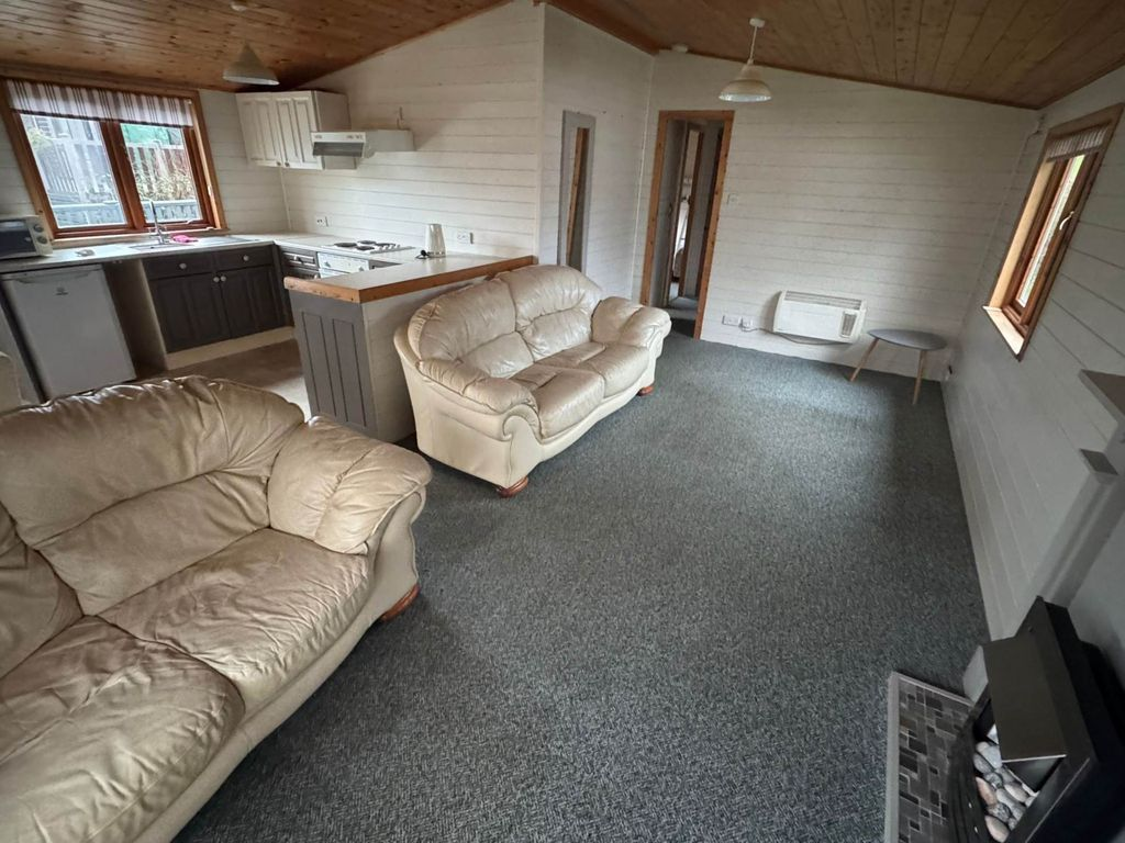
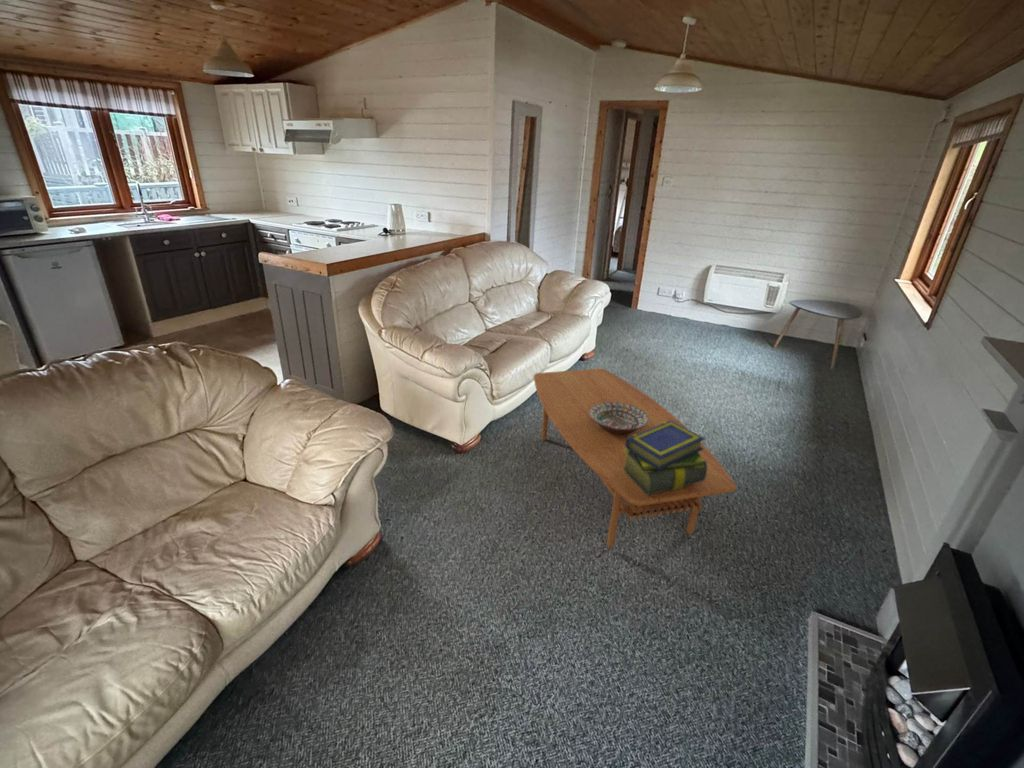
+ coffee table [533,368,738,549]
+ decorative bowl [590,402,648,435]
+ stack of books [622,420,707,495]
